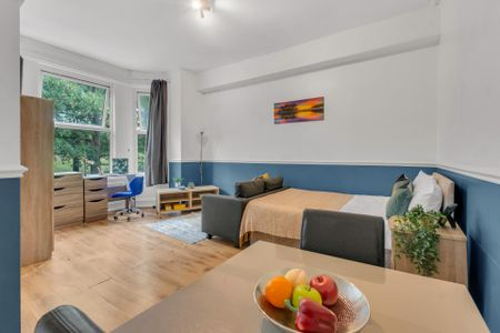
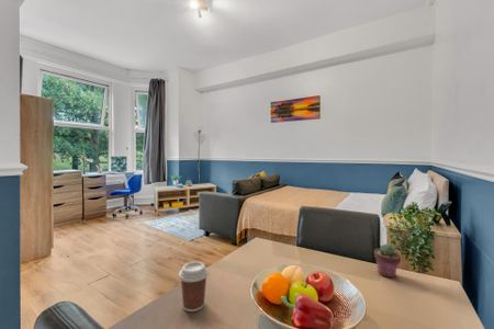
+ coffee cup [178,261,210,313]
+ potted succulent [373,243,402,279]
